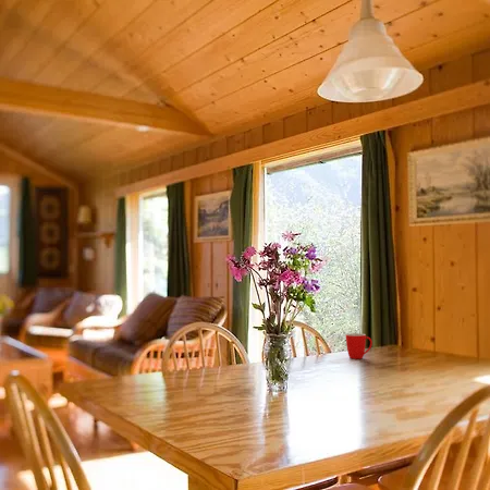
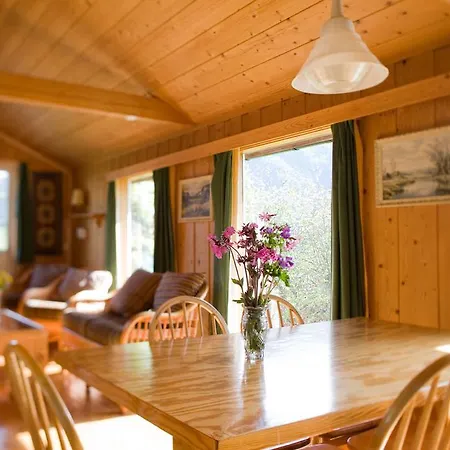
- mug [345,332,373,360]
